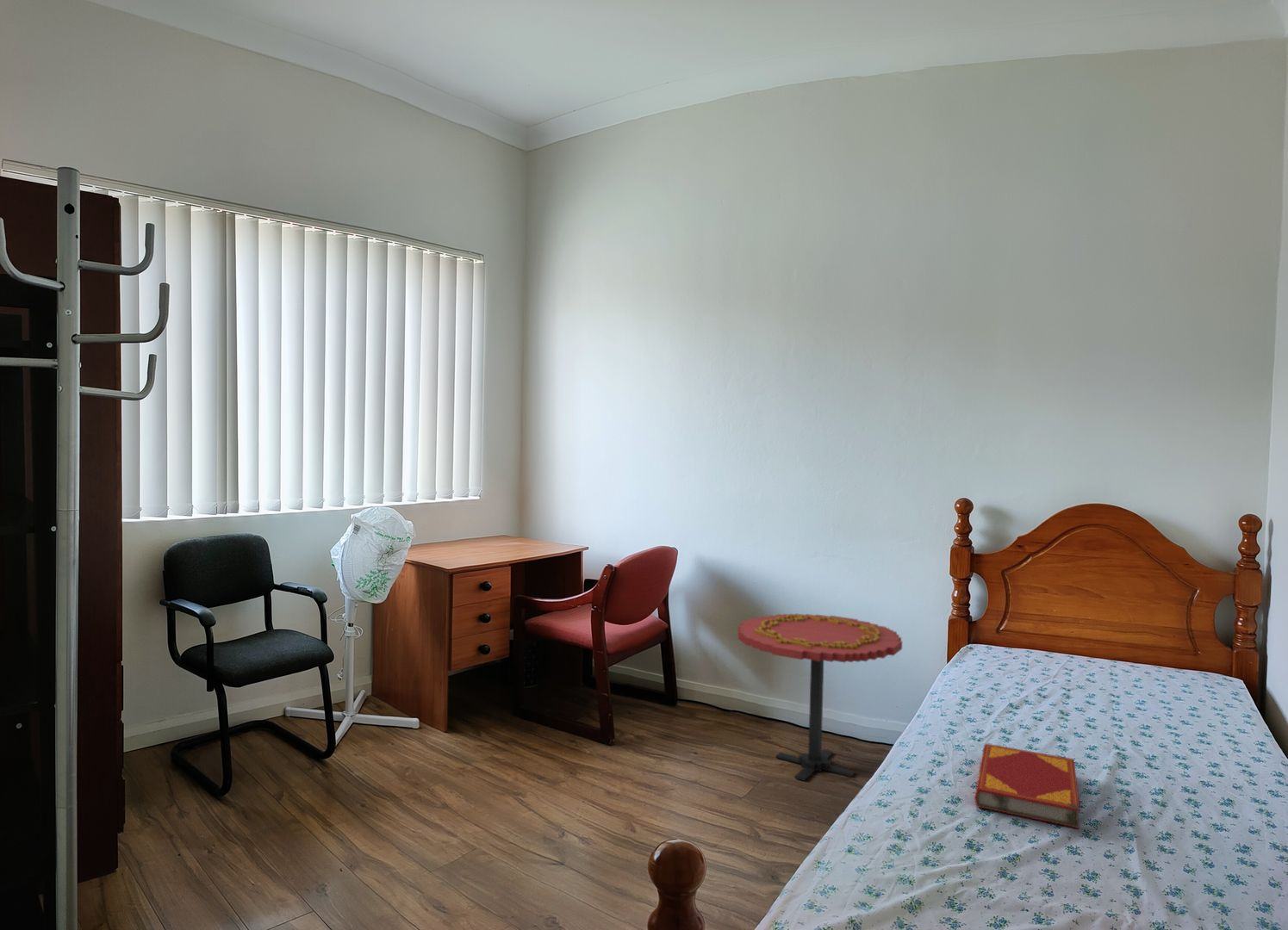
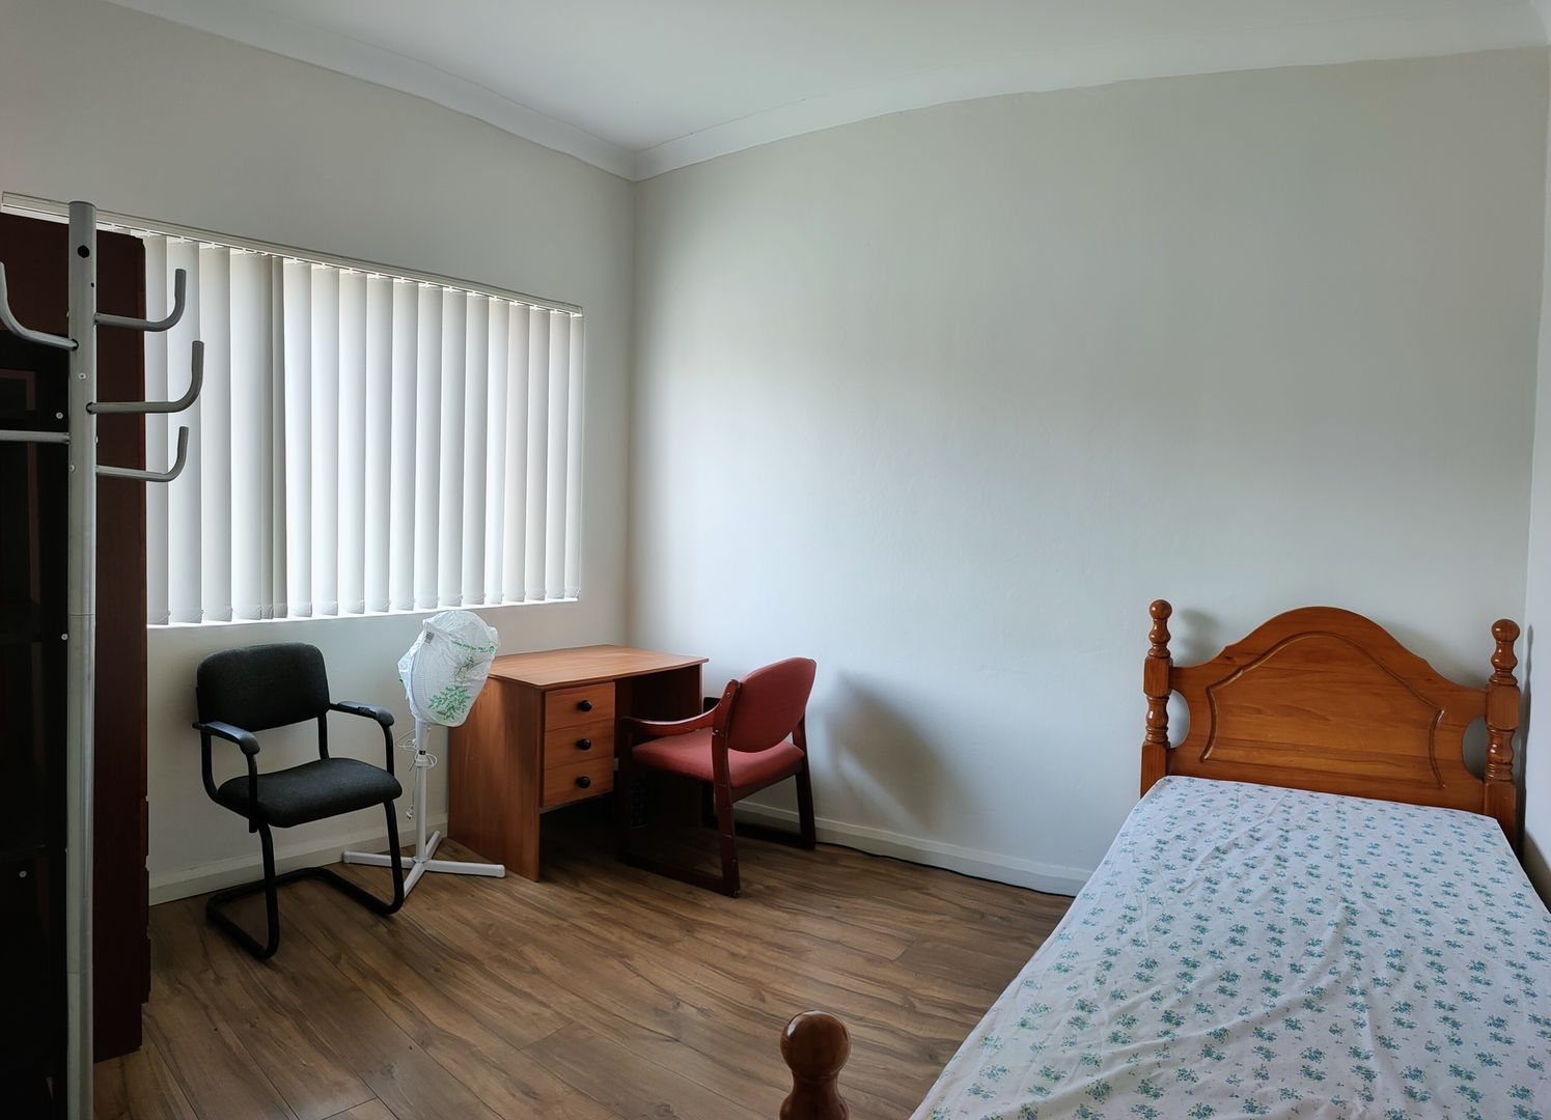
- hardback book [974,743,1081,829]
- side table [737,613,903,782]
